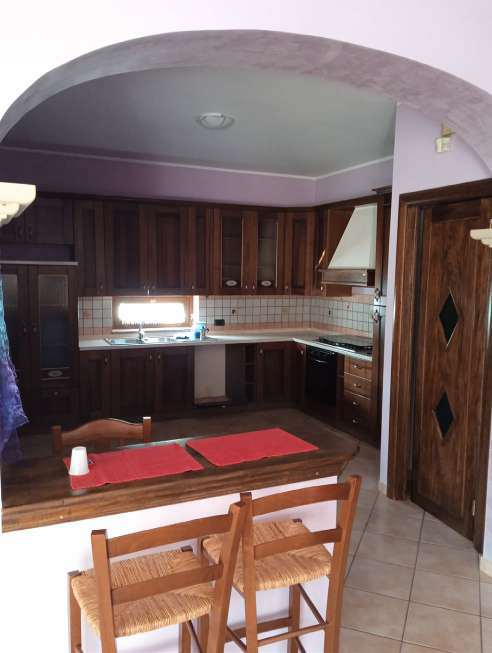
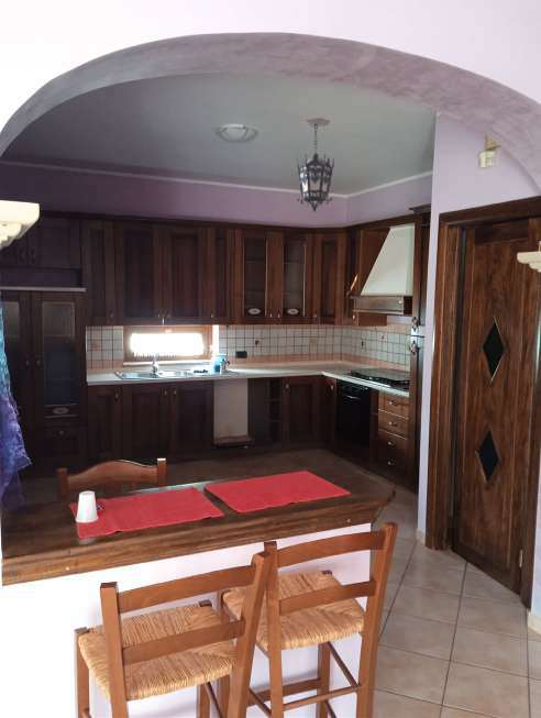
+ hanging lantern [295,117,335,213]
